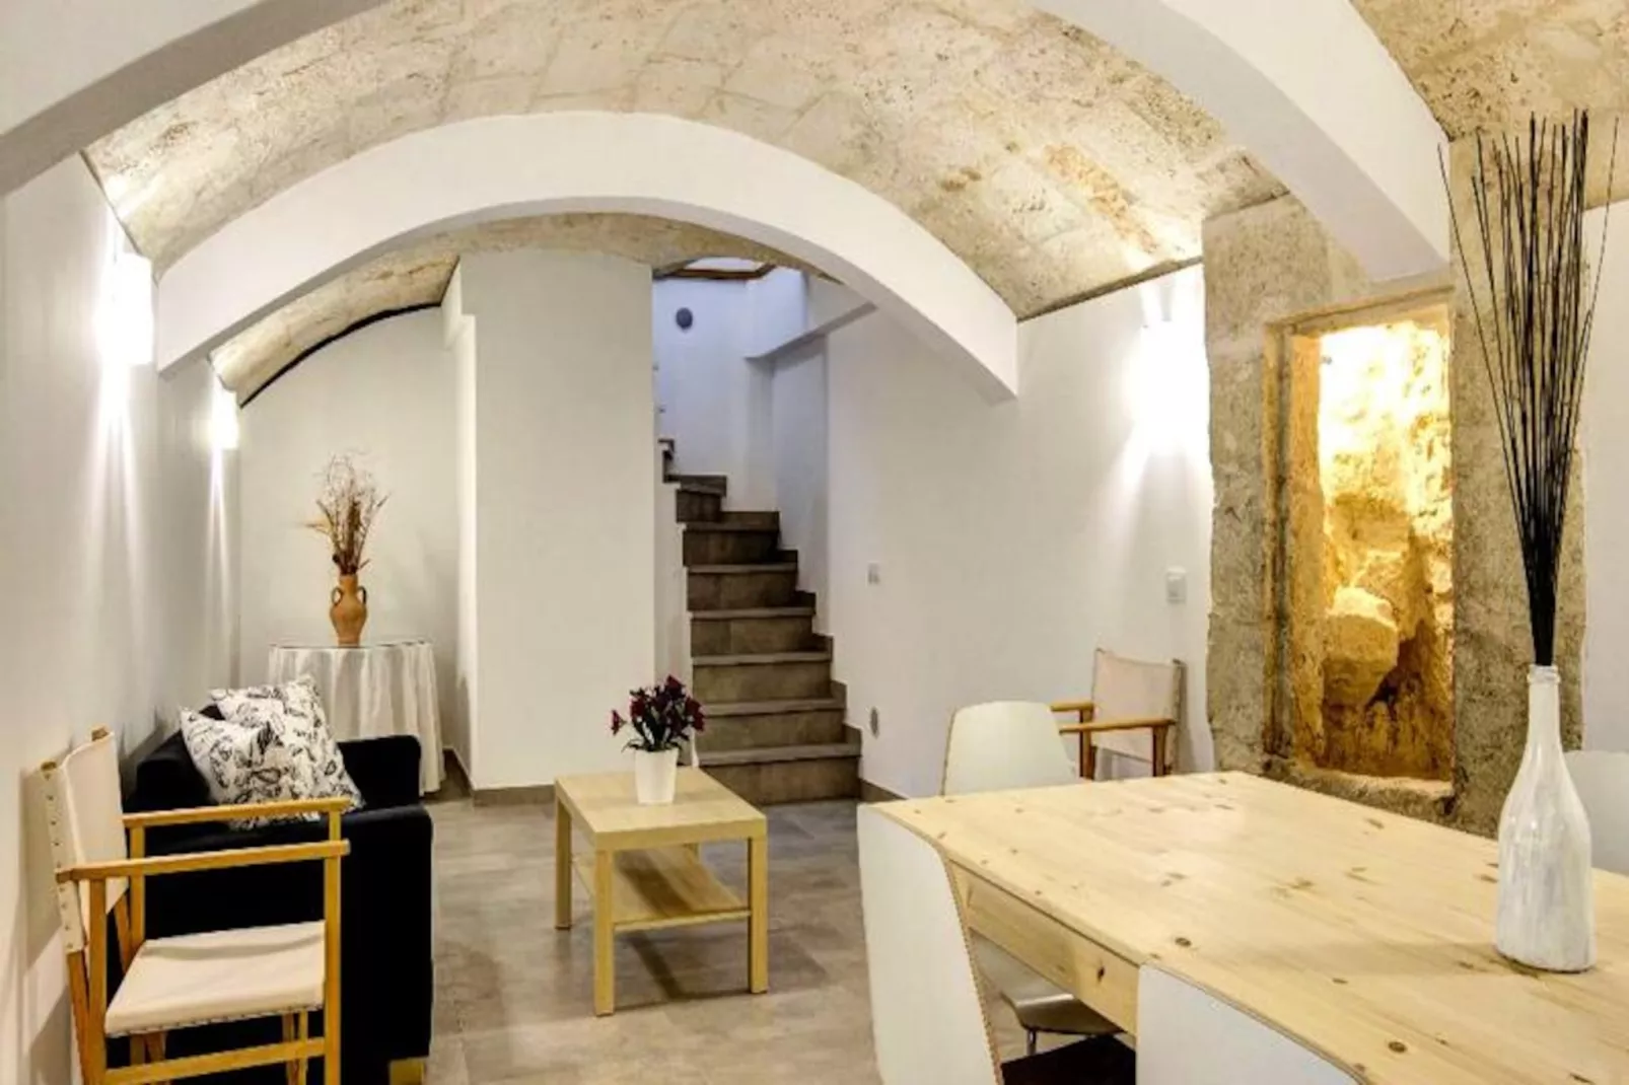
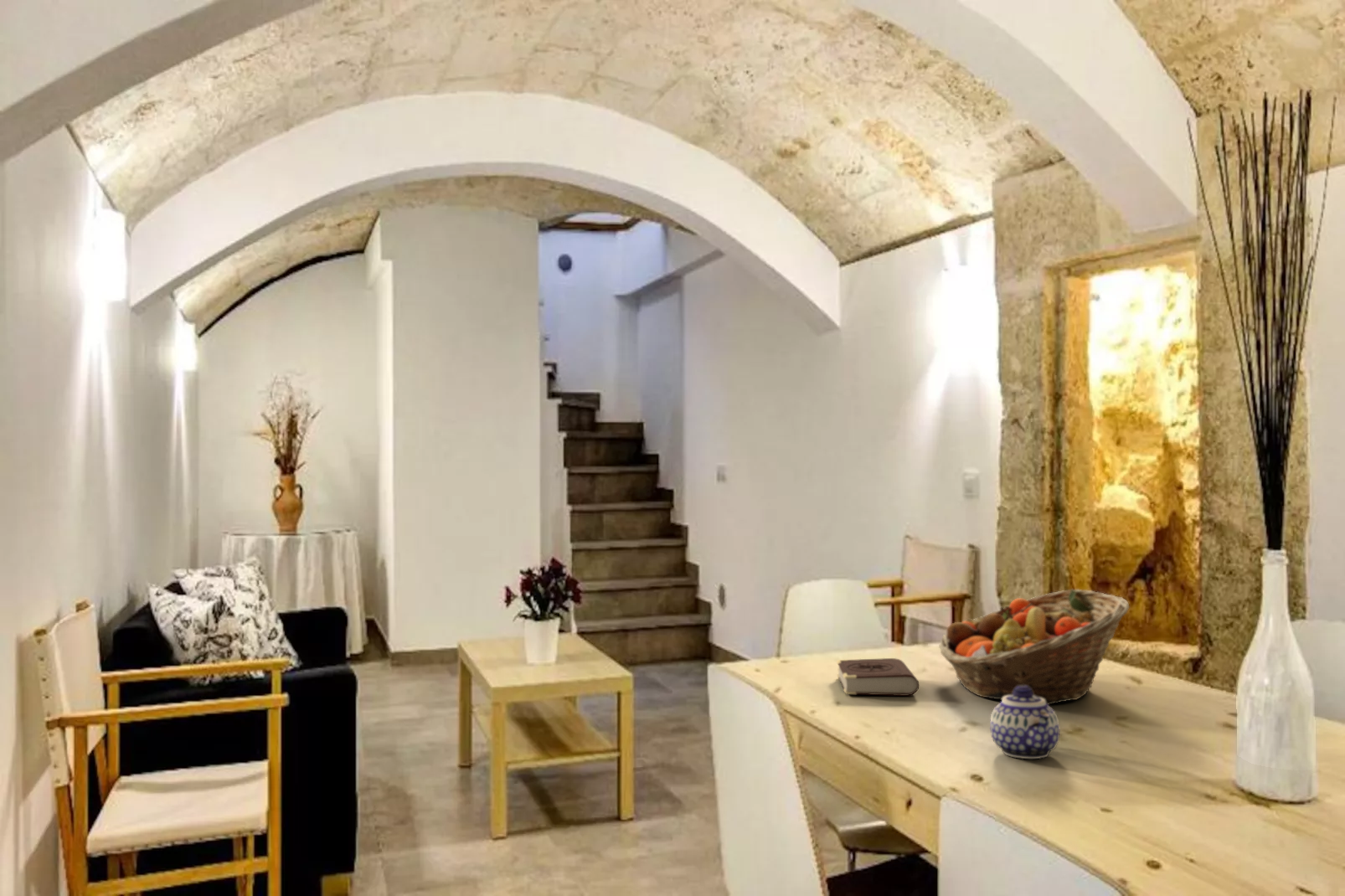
+ book [836,657,920,697]
+ fruit basket [938,589,1130,706]
+ teapot [989,685,1060,760]
